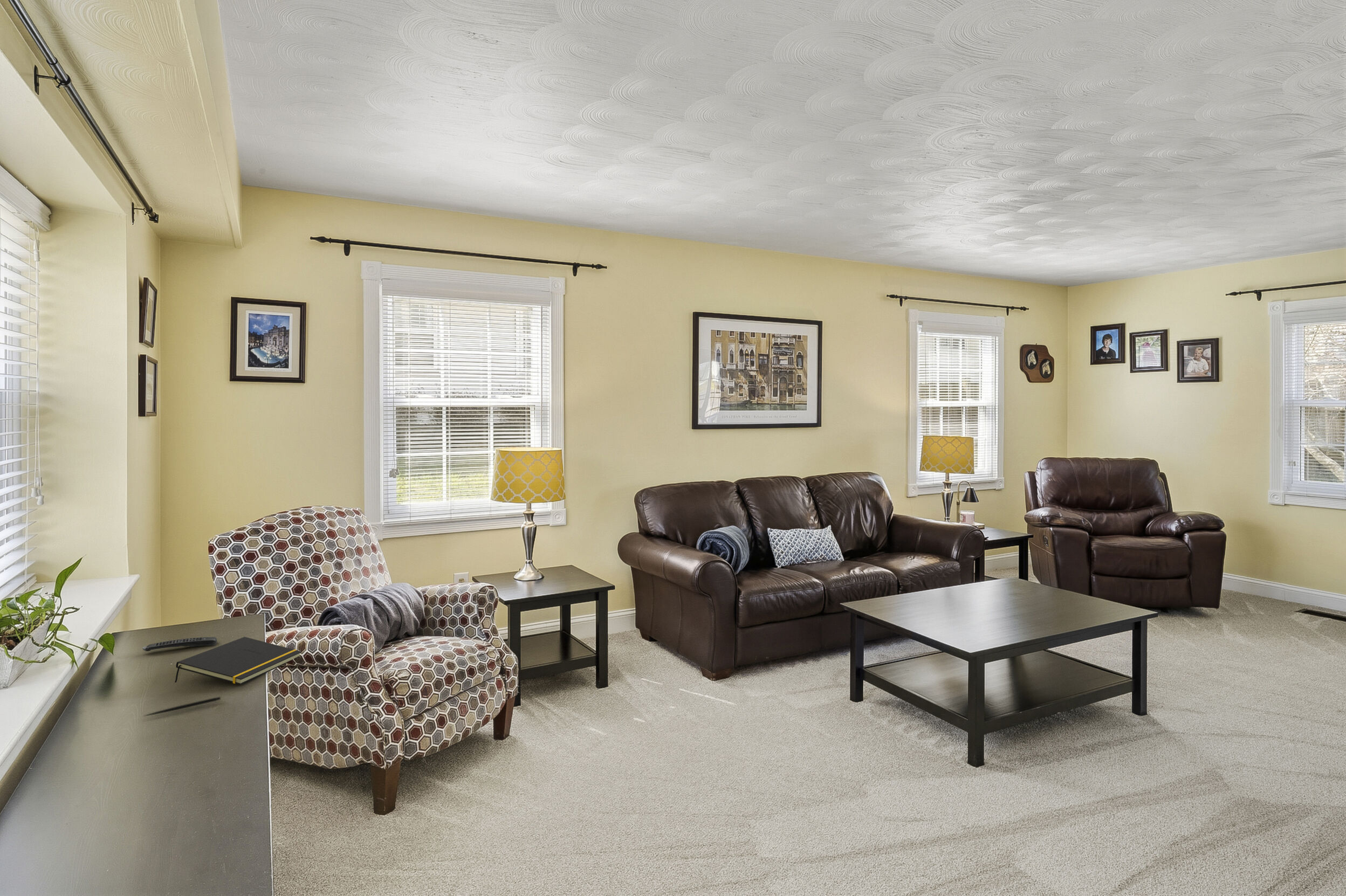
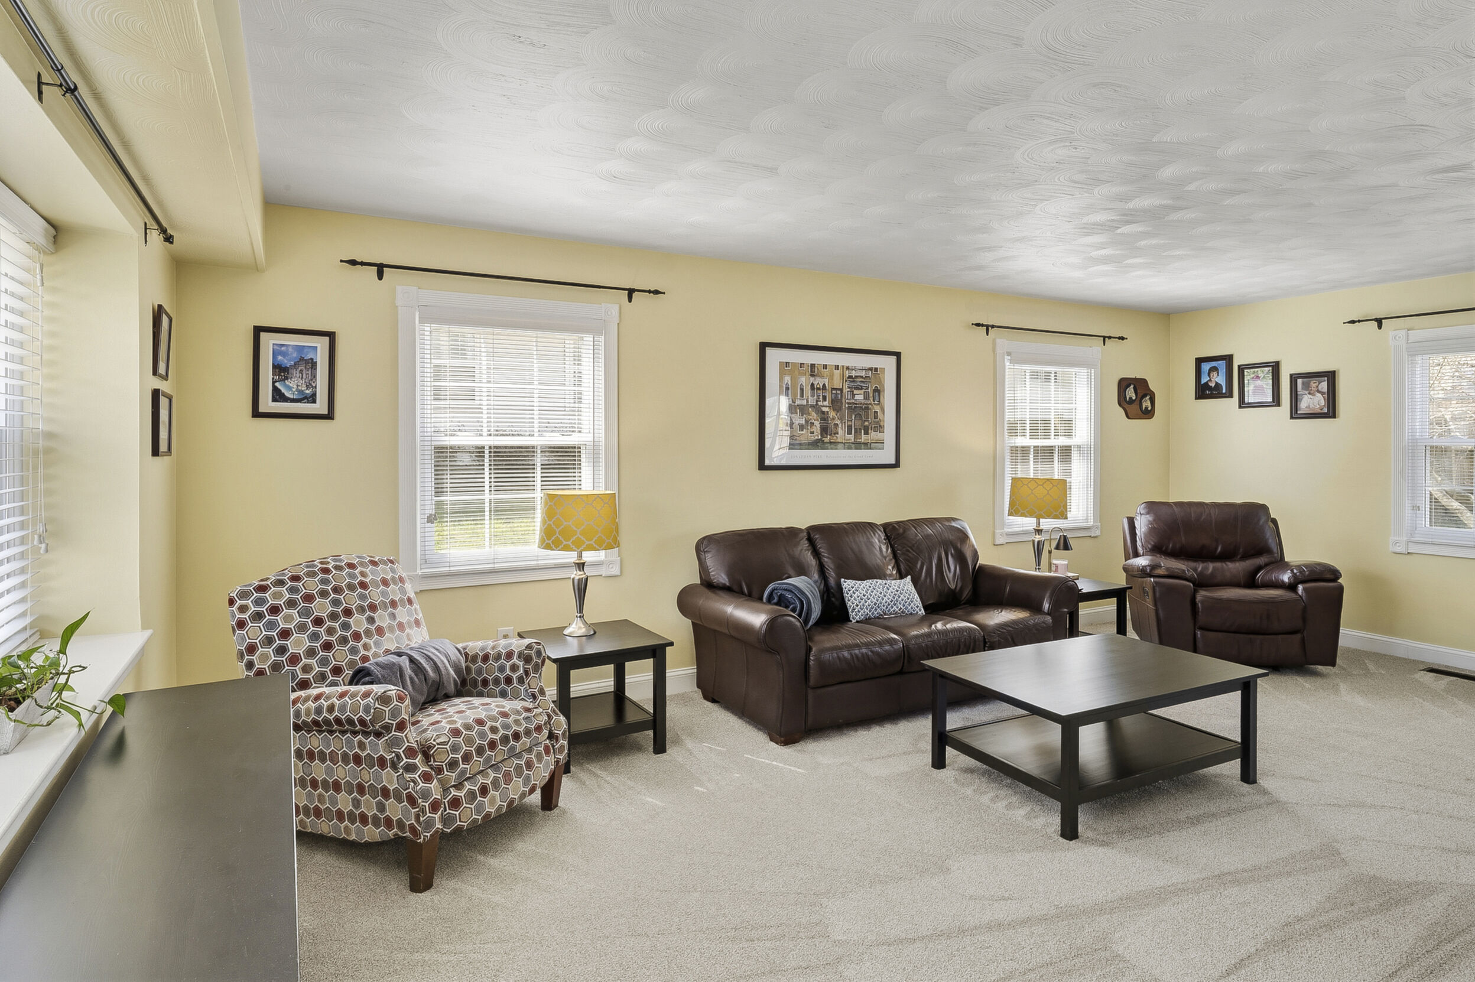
- pen [142,696,221,717]
- remote control [142,637,217,652]
- notepad [174,636,303,685]
